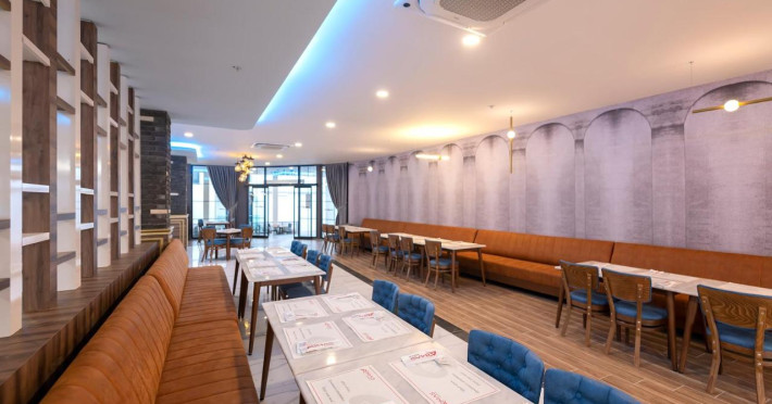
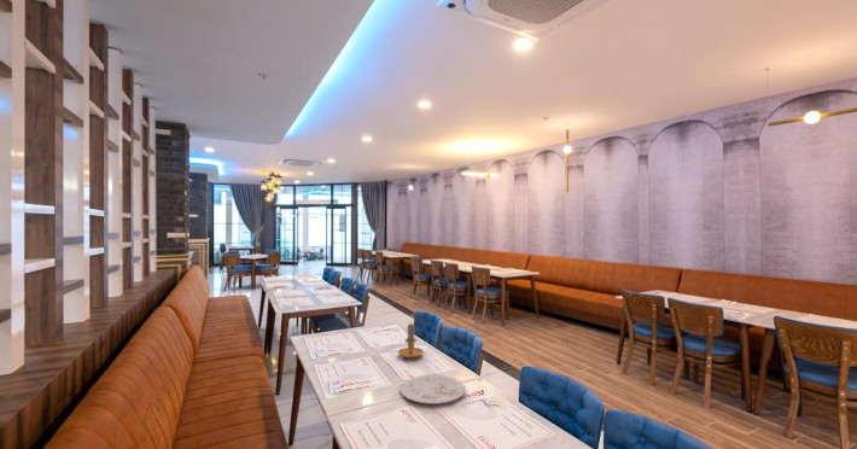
+ candle [397,322,425,360]
+ plate [400,373,466,404]
